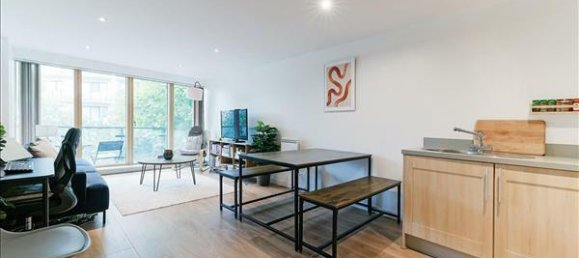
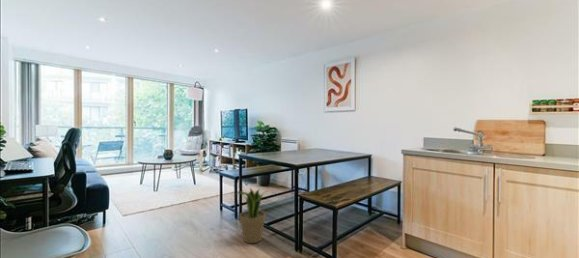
+ potted plant [235,187,268,244]
